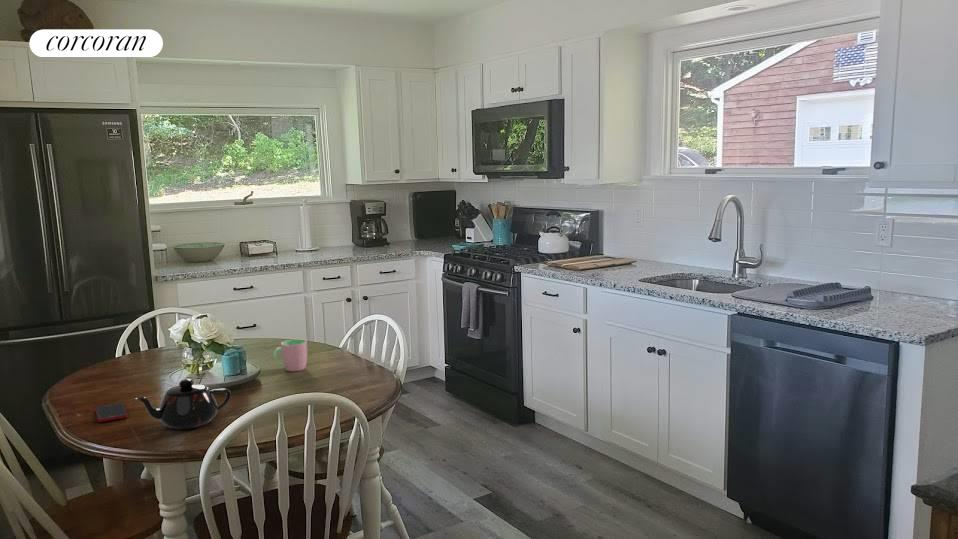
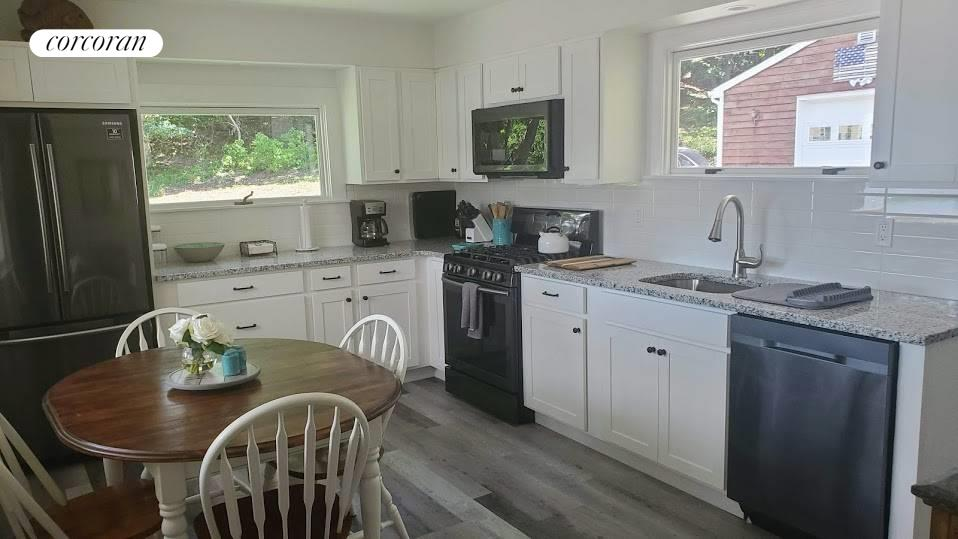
- cell phone [94,401,129,423]
- teapot [134,378,232,431]
- cup [272,338,308,372]
